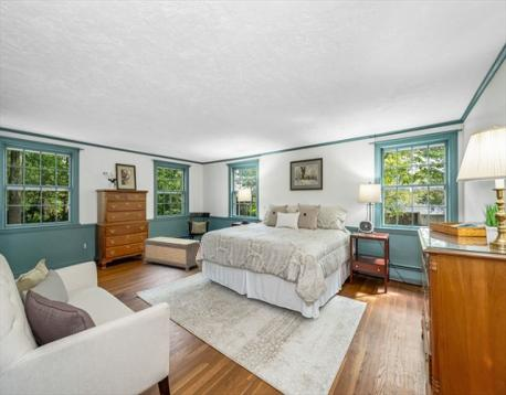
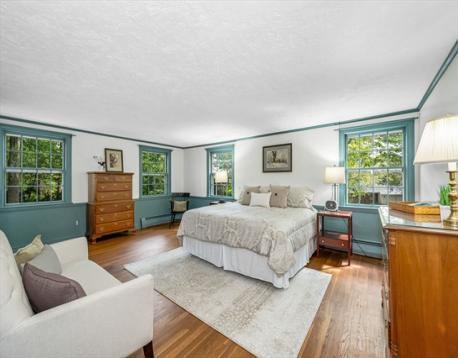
- bench [141,236,201,273]
